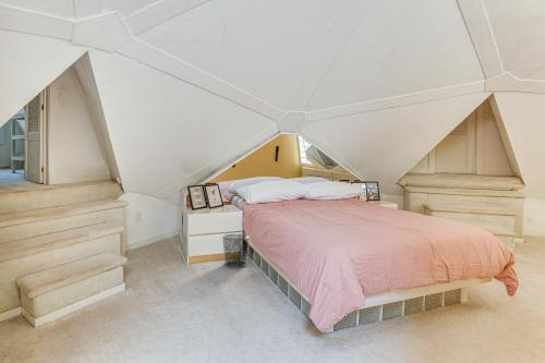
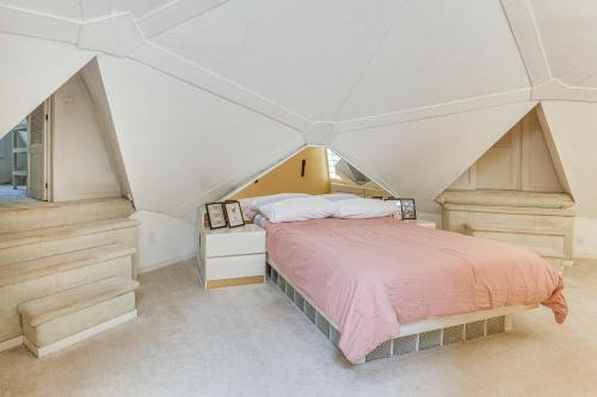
- waste bin [221,233,250,268]
